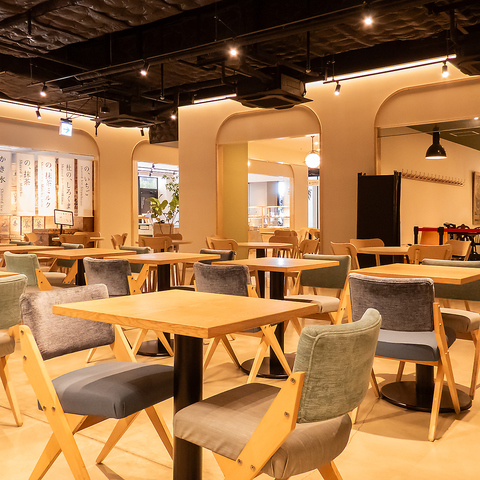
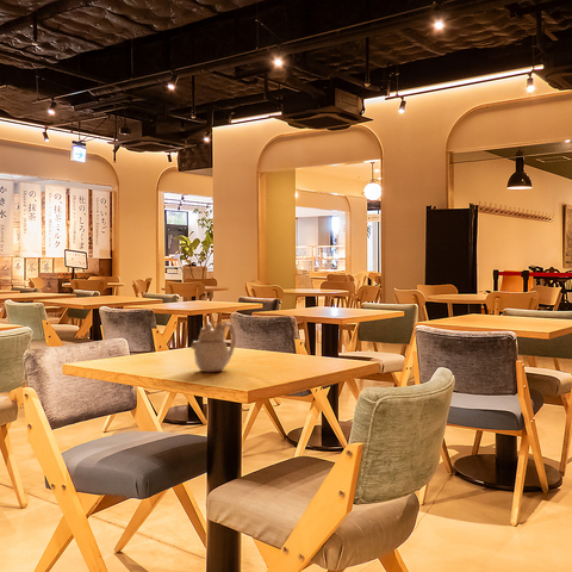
+ teapot [189,321,237,373]
